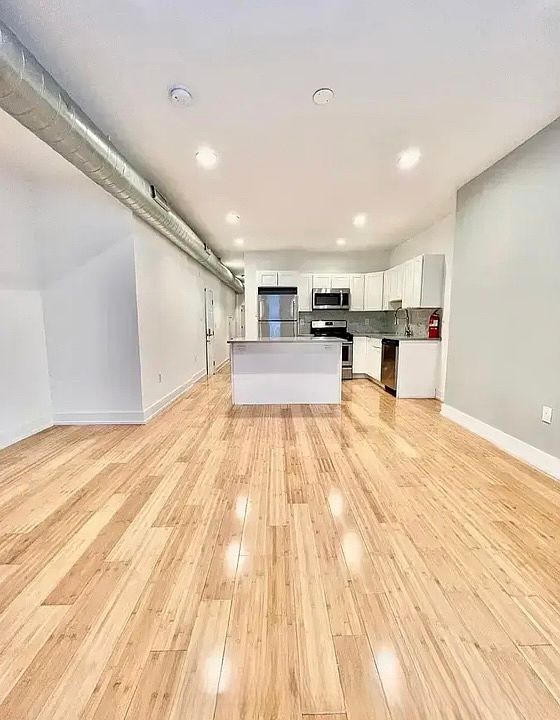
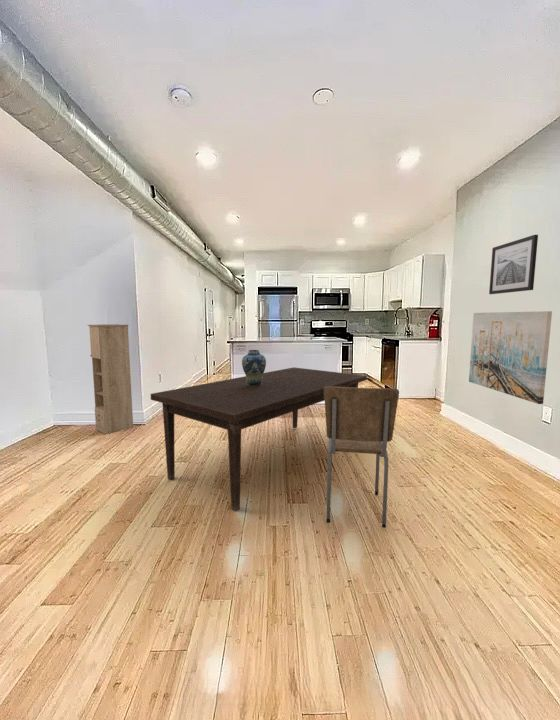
+ wall art [488,234,539,295]
+ wall art [468,310,553,405]
+ dining table [150,366,368,513]
+ storage cabinet [87,323,134,435]
+ vase [241,349,267,386]
+ dining chair [324,386,400,528]
